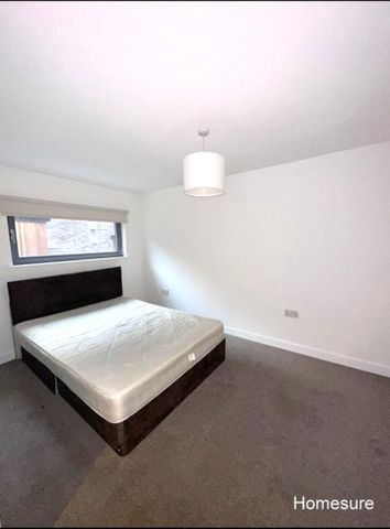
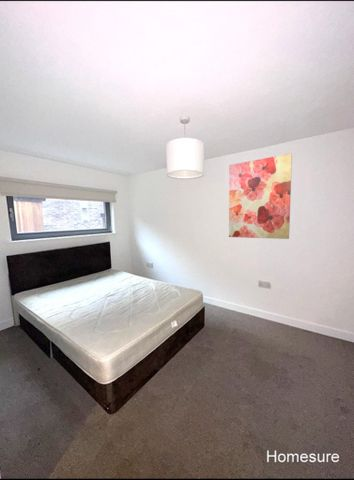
+ wall art [228,152,293,240]
